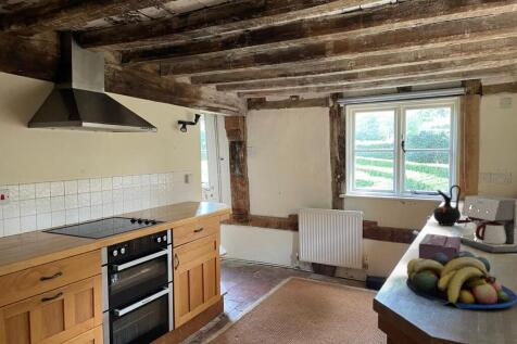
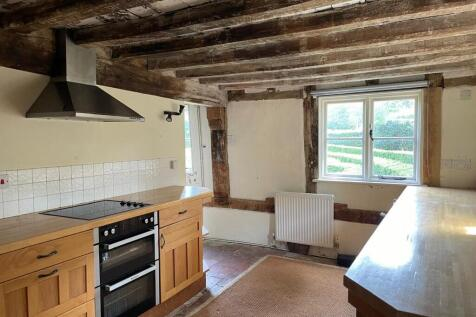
- coffee maker [456,194,517,254]
- fruit bowl [405,250,517,309]
- ceramic jug [432,184,462,227]
- tissue box [418,232,462,262]
